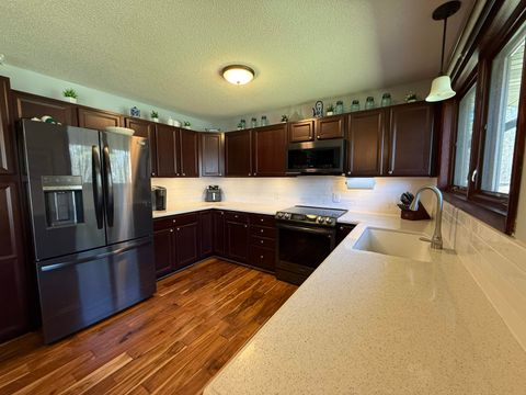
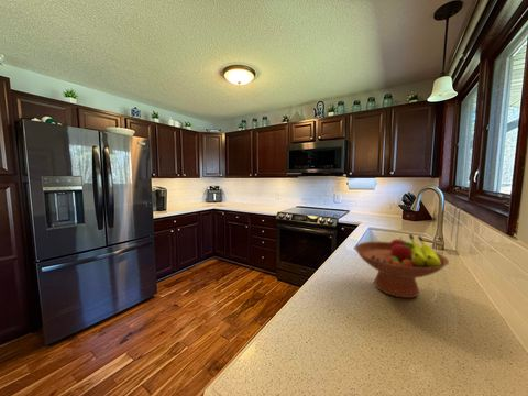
+ fruit bowl [354,233,450,299]
